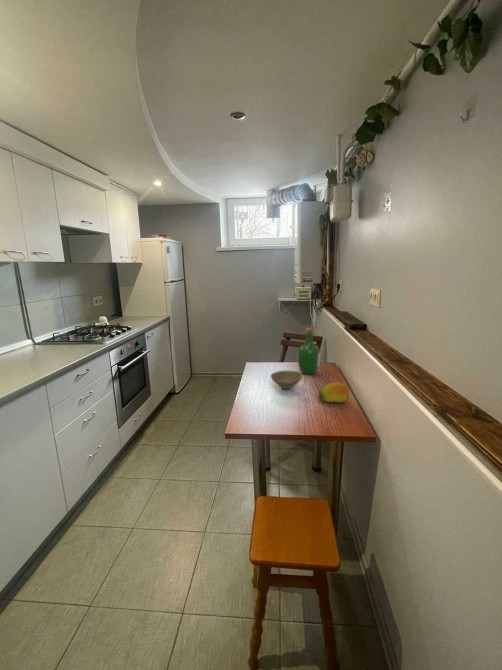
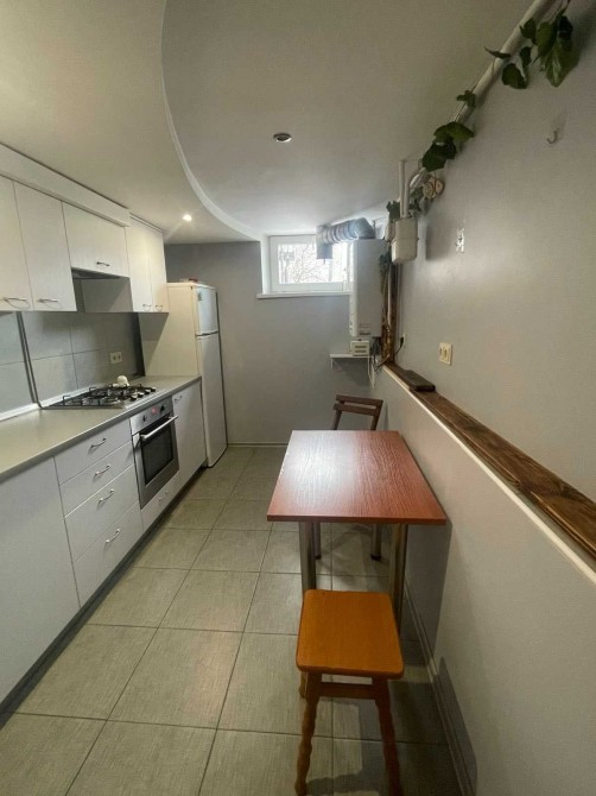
- bowl [270,370,303,390]
- fruit [318,381,350,404]
- wine bottle [297,327,321,375]
